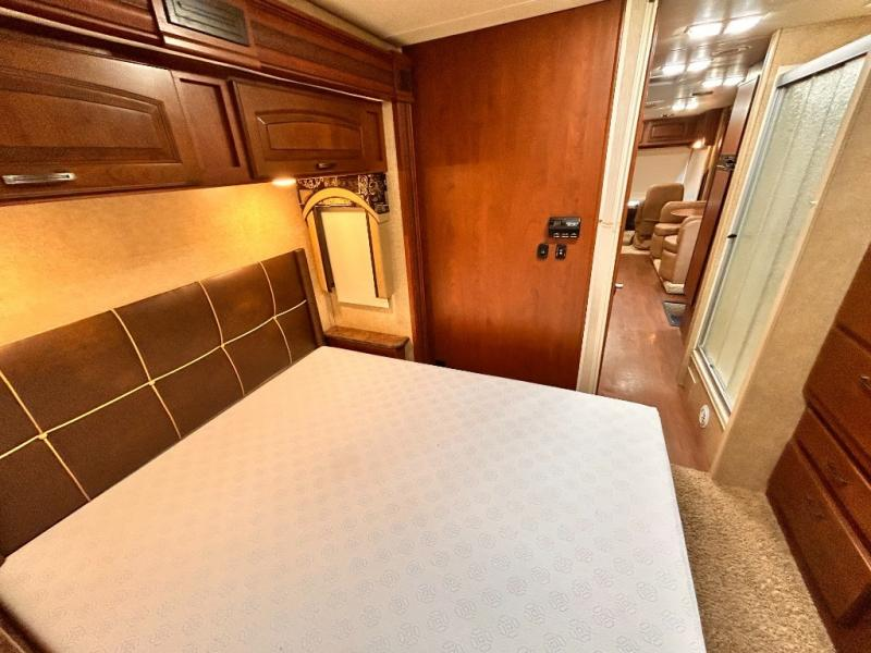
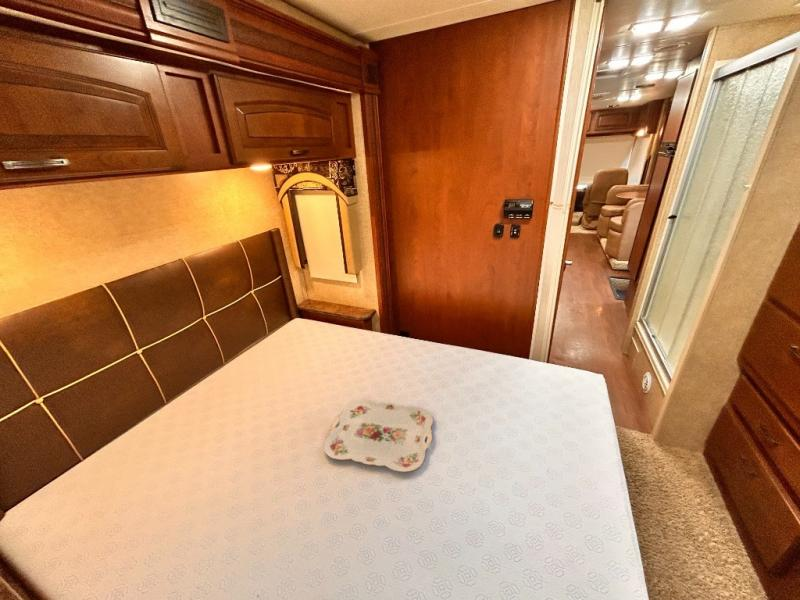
+ serving tray [323,398,434,473]
